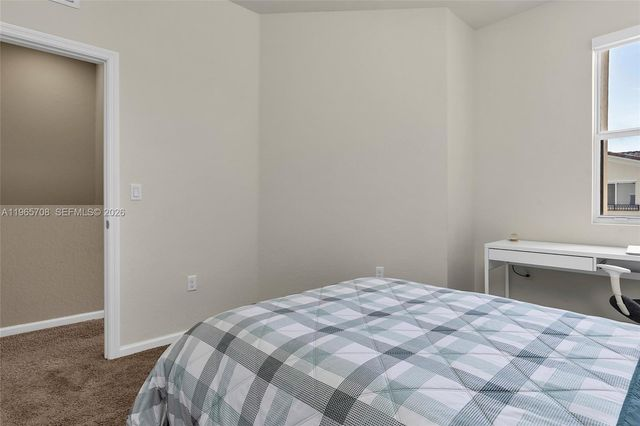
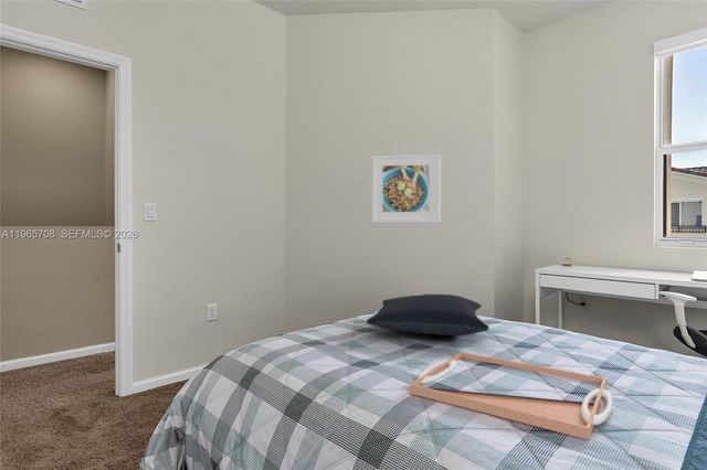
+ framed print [371,153,442,224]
+ pillow [366,293,490,337]
+ serving tray [409,351,614,441]
